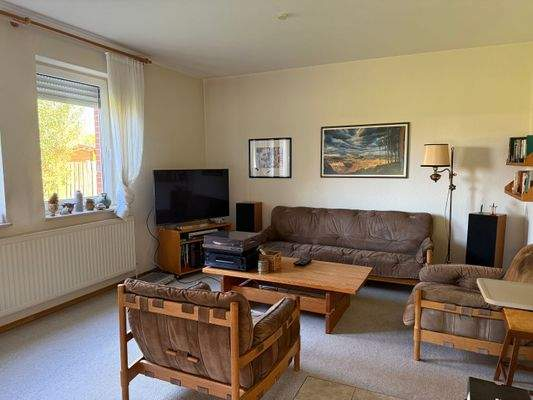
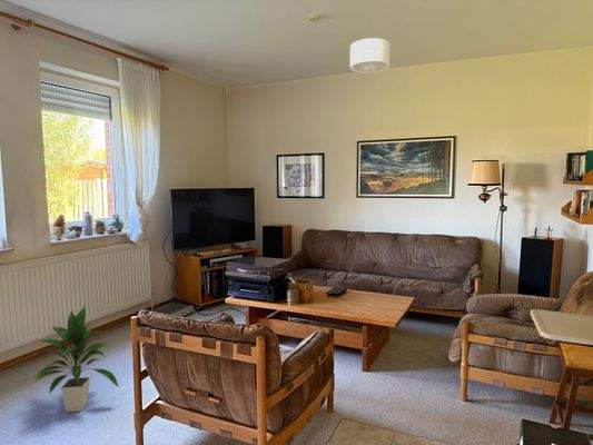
+ ceiling light [349,37,391,75]
+ indoor plant [32,305,120,413]
